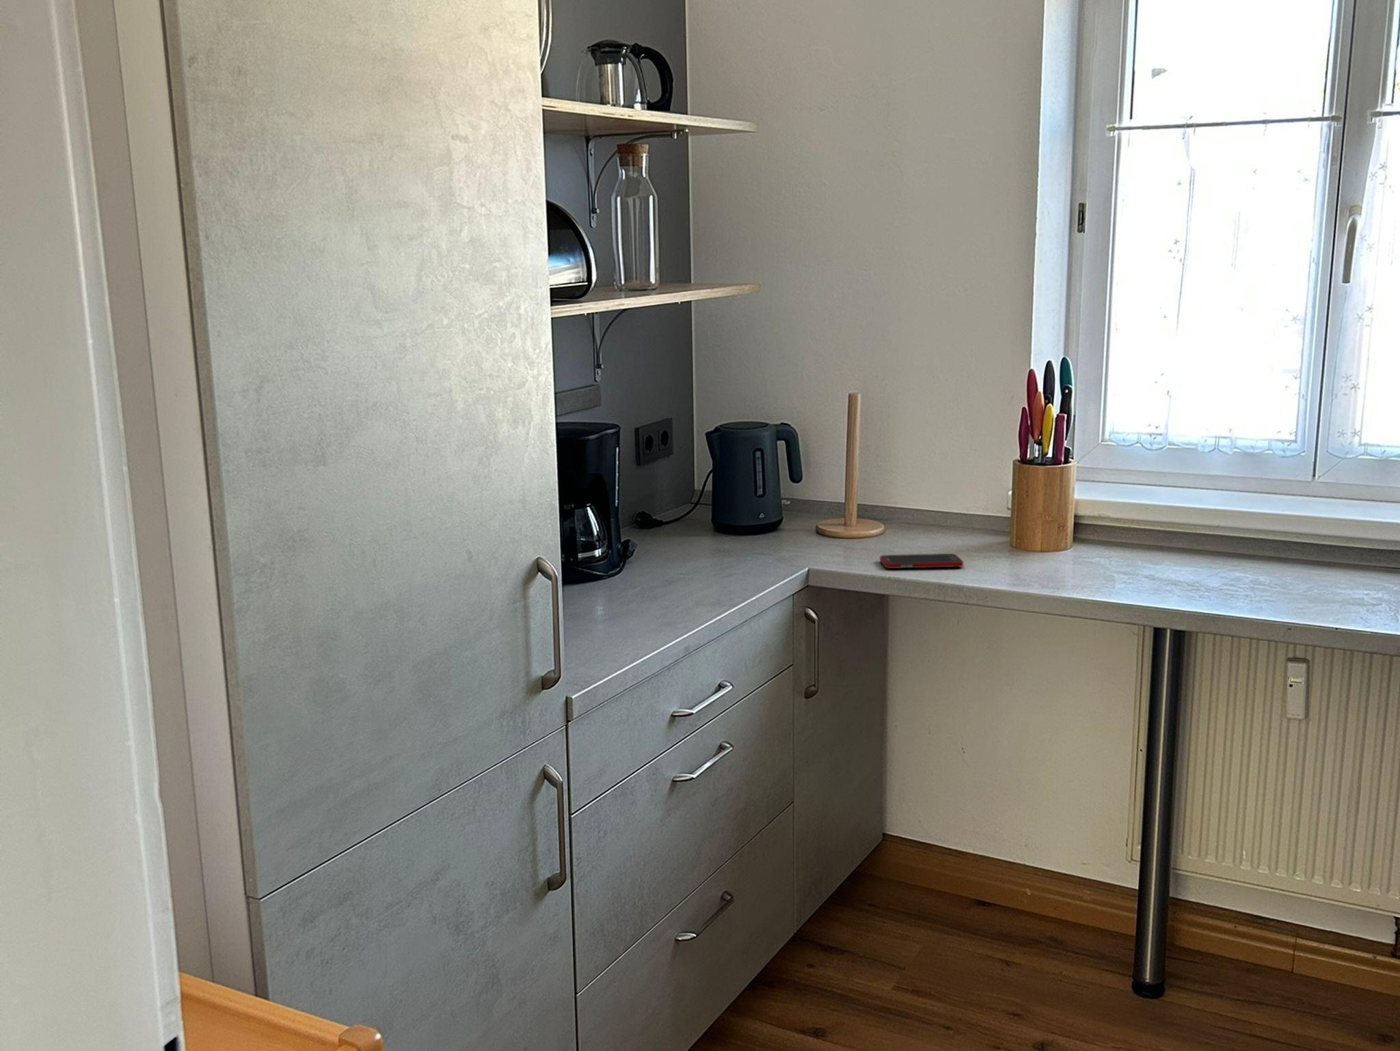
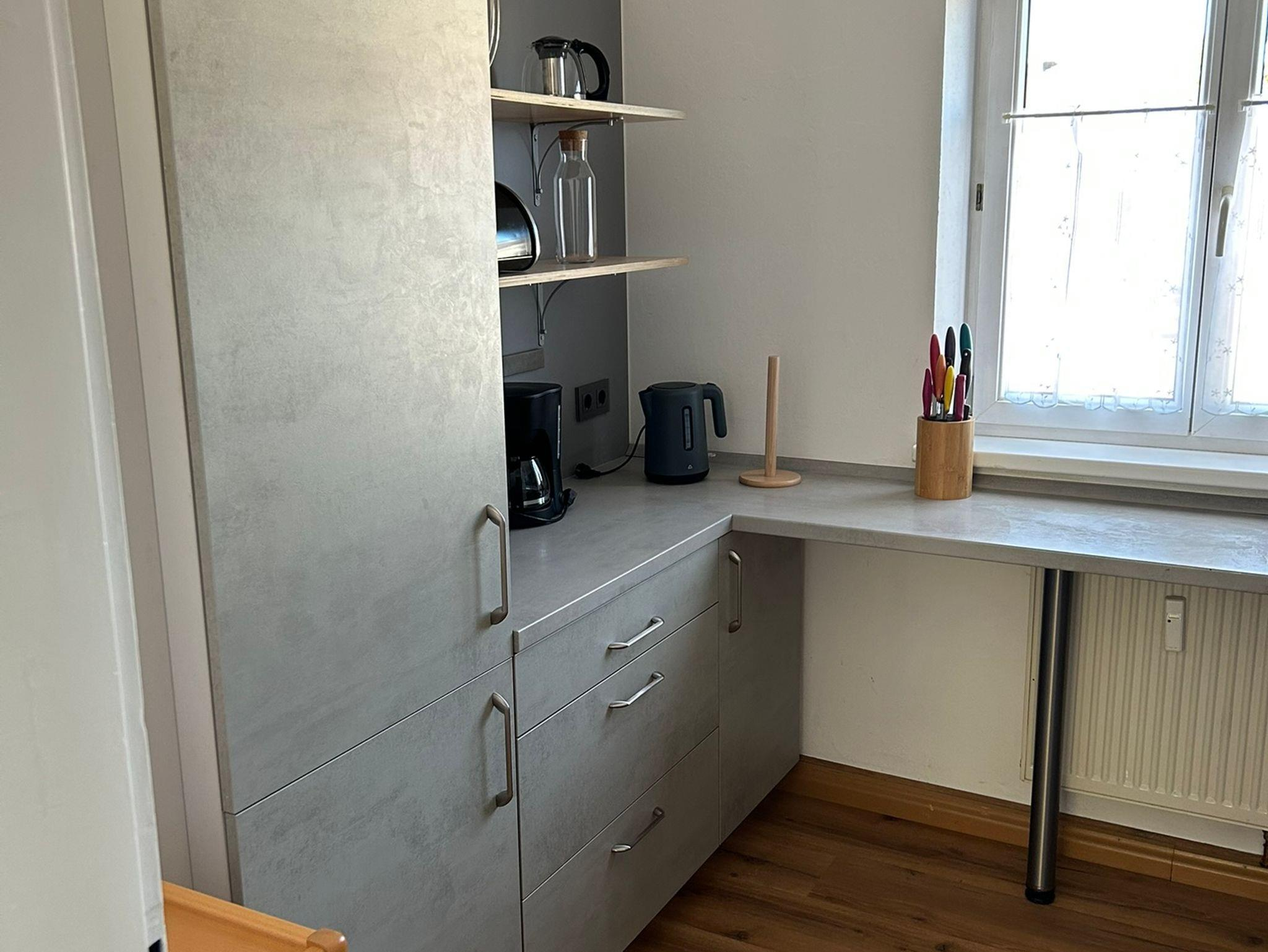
- cell phone [879,553,964,570]
